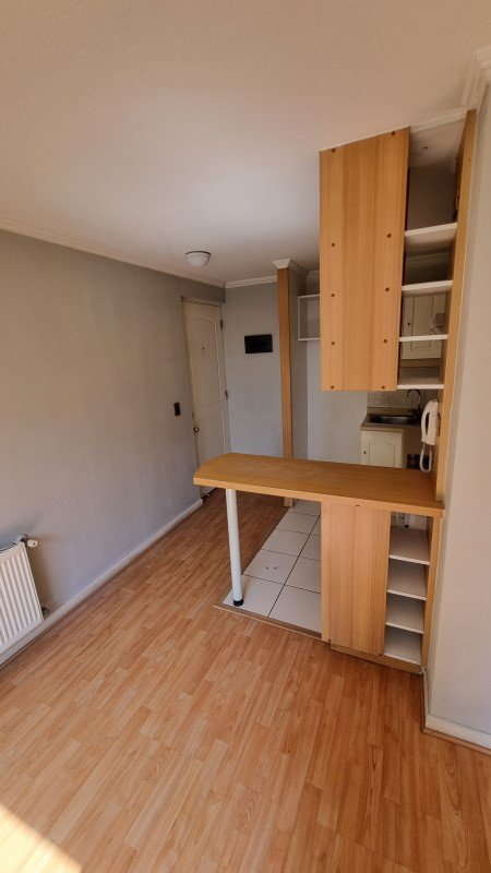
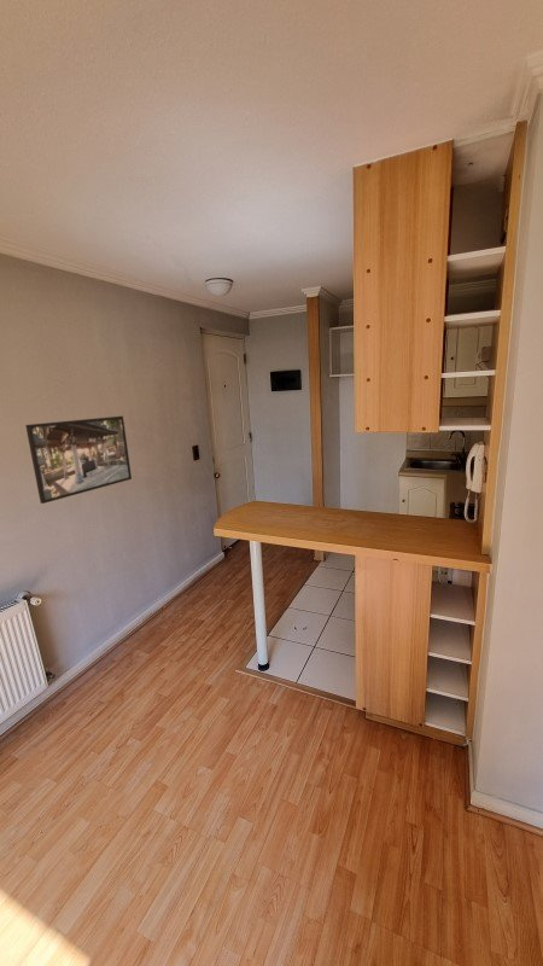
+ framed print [24,415,133,505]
